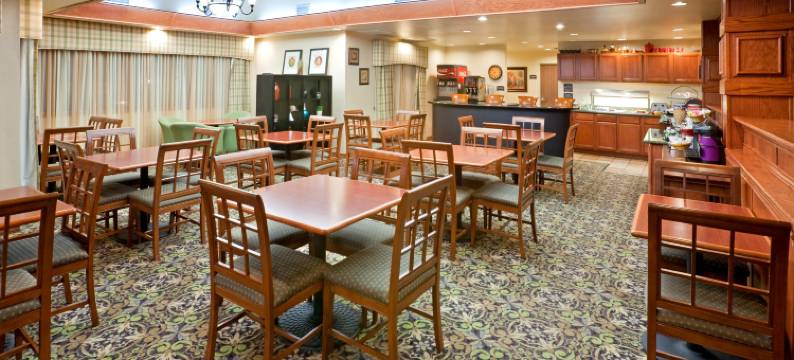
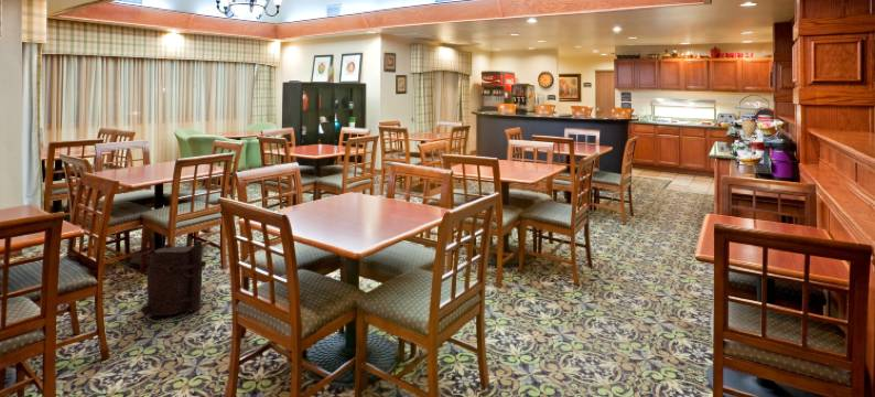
+ backpack [123,239,207,316]
